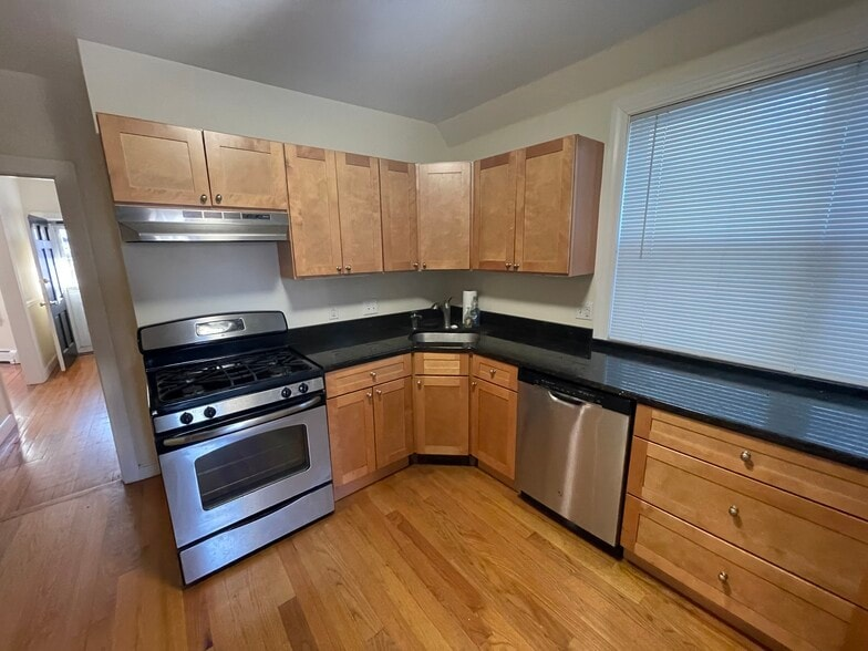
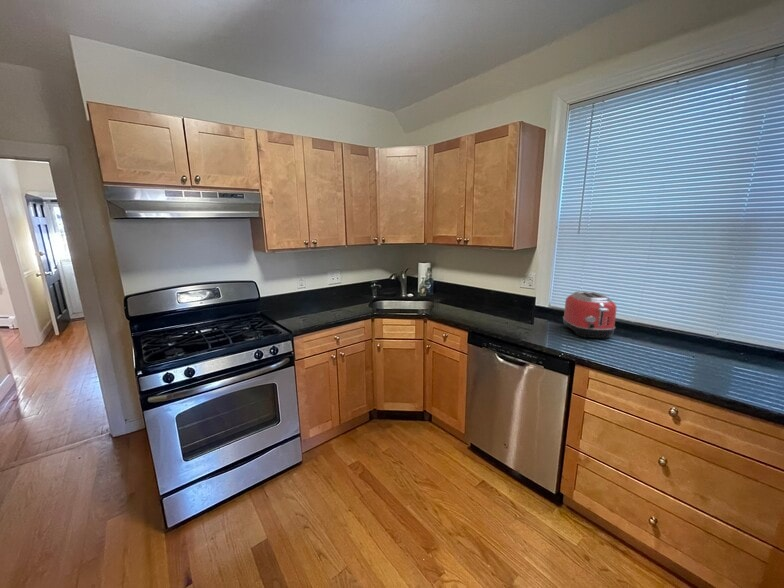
+ toaster [562,291,617,339]
